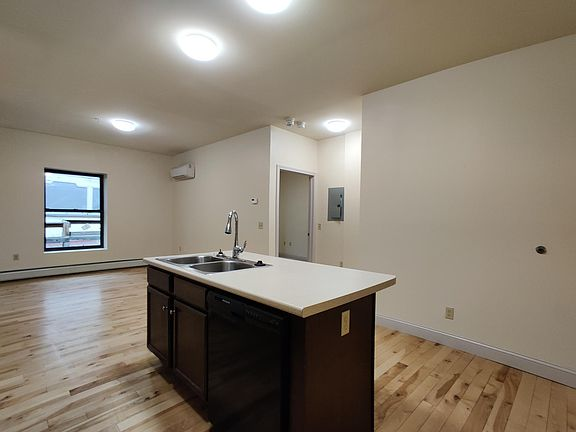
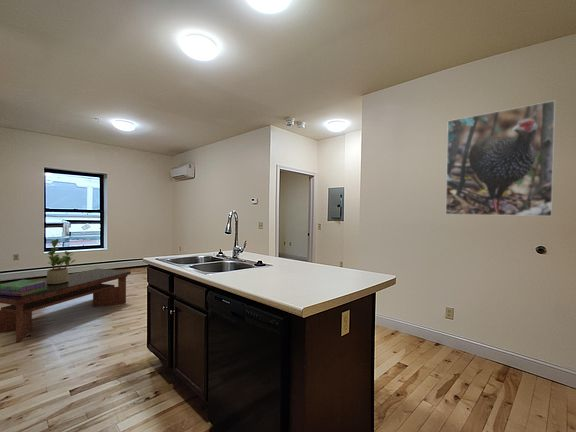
+ coffee table [0,267,132,344]
+ stack of books [0,279,48,296]
+ potted plant [46,238,76,284]
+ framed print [445,99,556,217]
